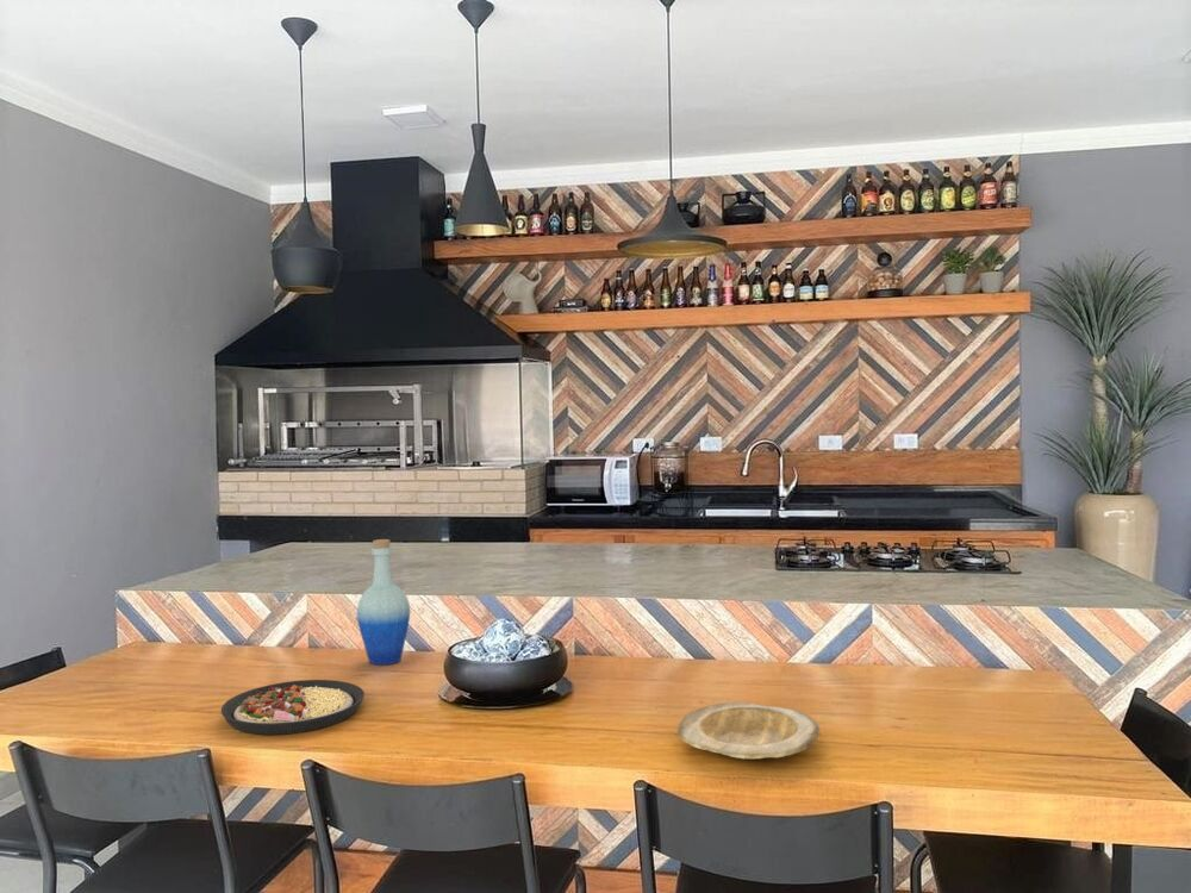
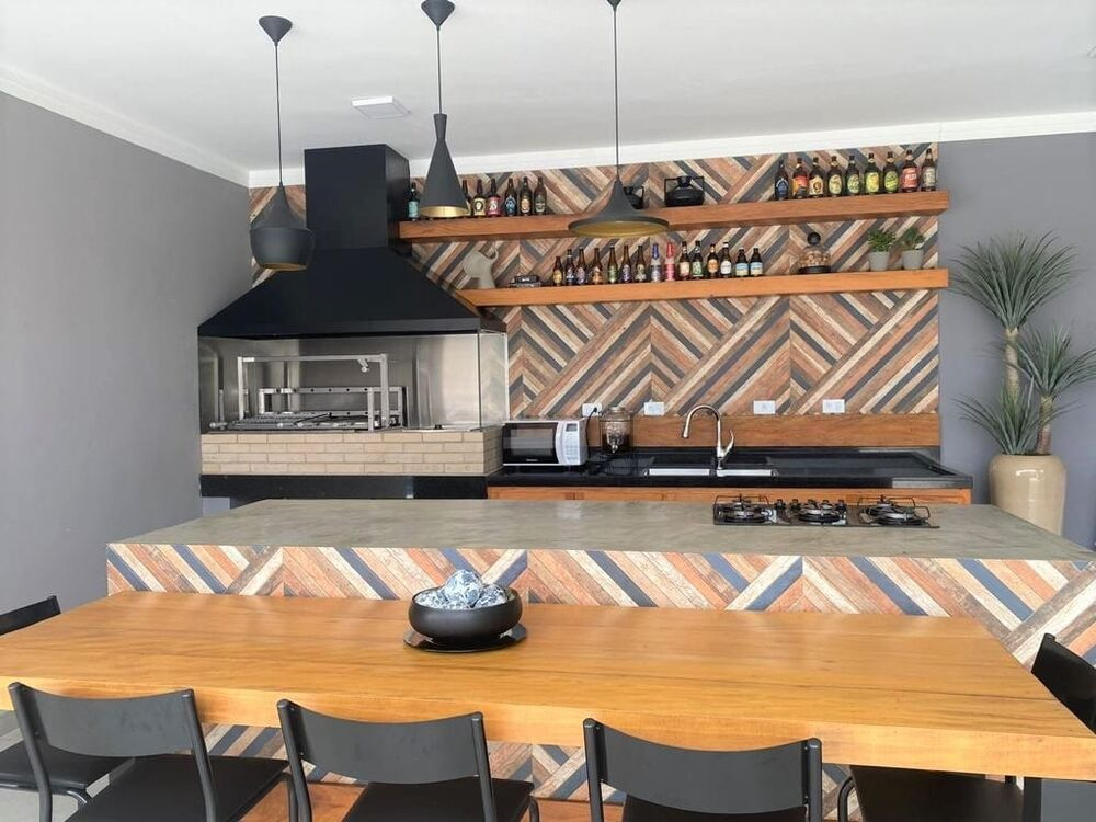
- plate [220,679,366,736]
- plate [676,701,822,761]
- bottle [356,538,411,666]
